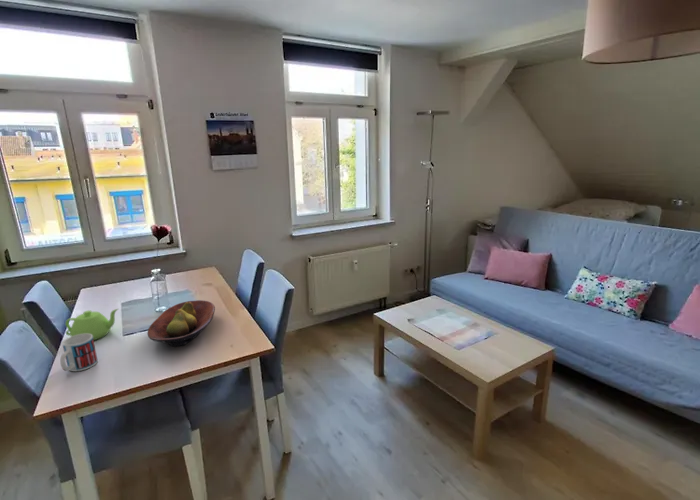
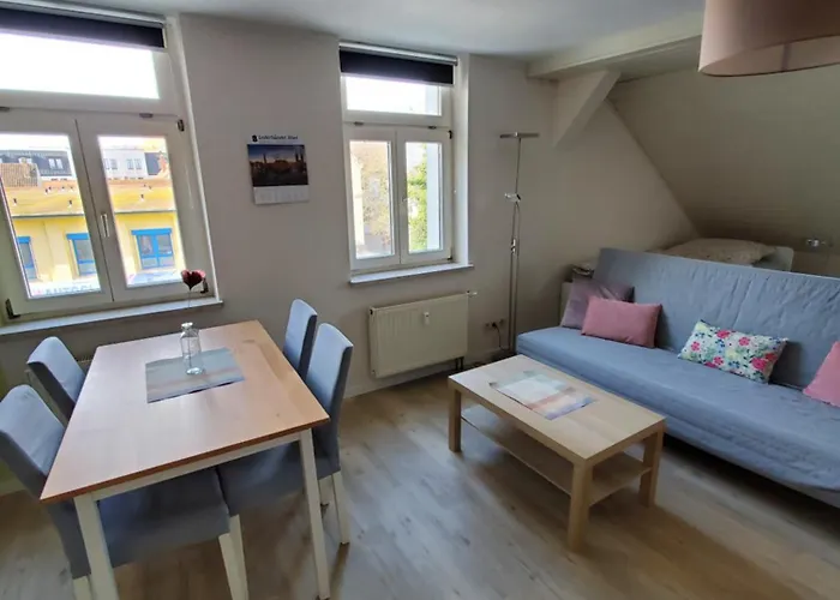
- mug [59,334,99,372]
- teapot [64,308,119,341]
- fruit bowl [146,299,216,347]
